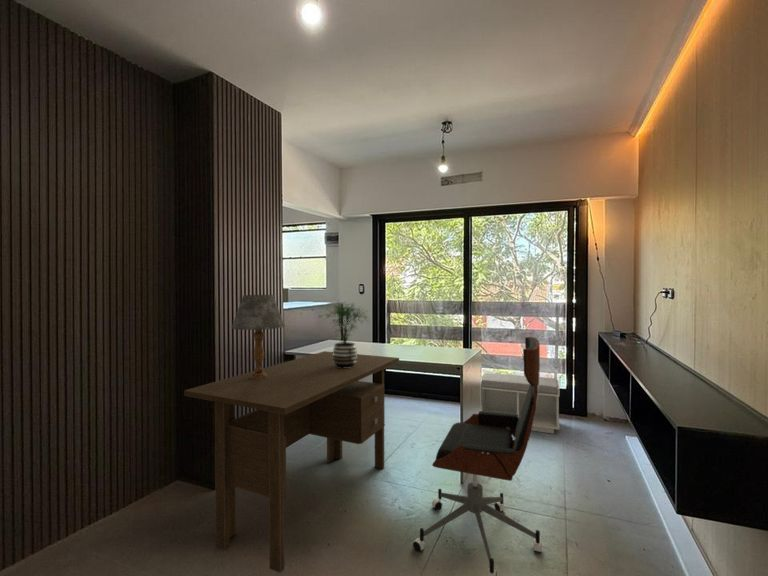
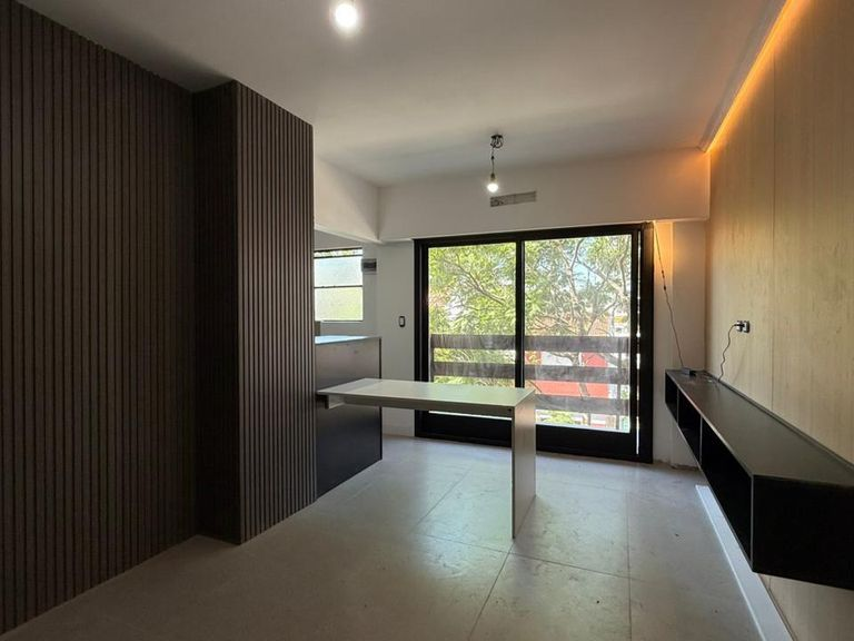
- potted plant [323,301,370,368]
- desk [183,350,400,574]
- office chair [411,336,543,576]
- bench [481,372,561,435]
- table lamp [231,294,286,379]
